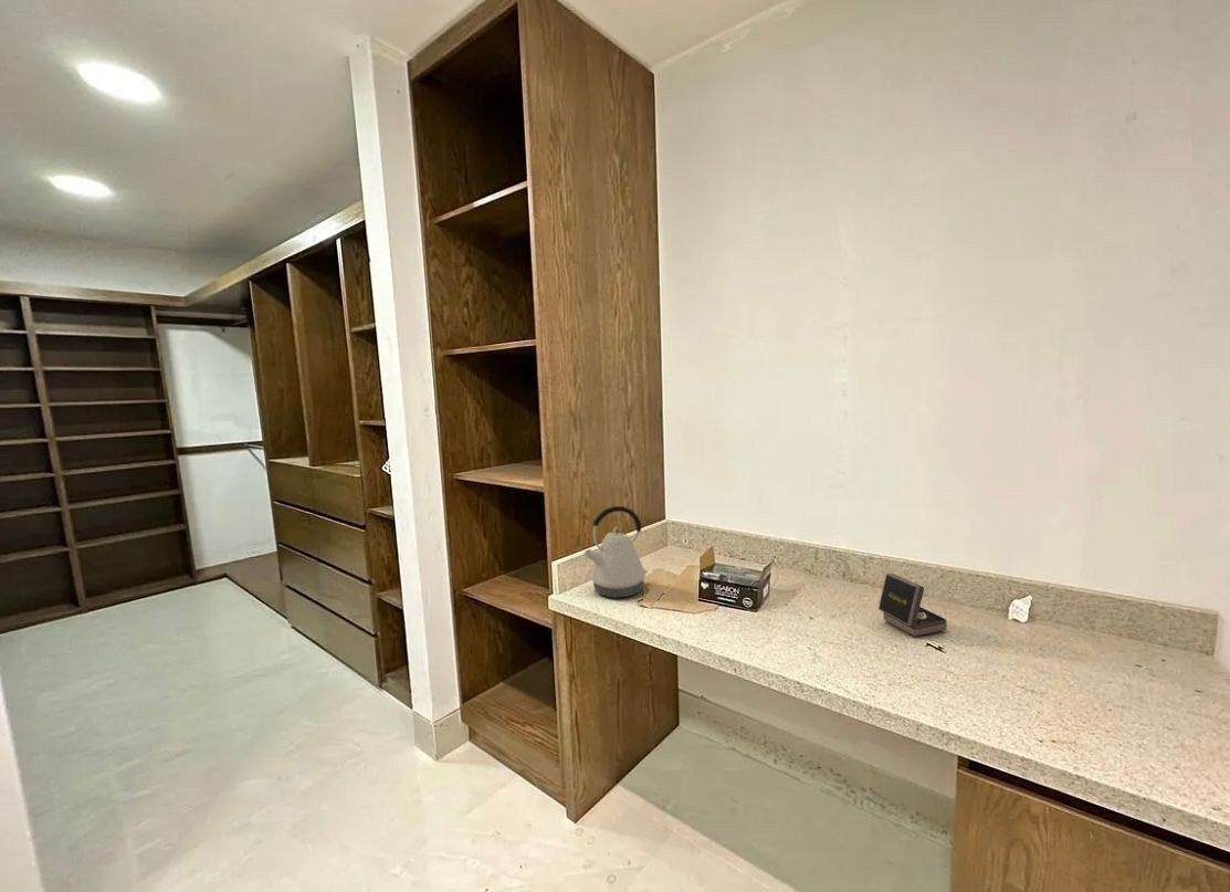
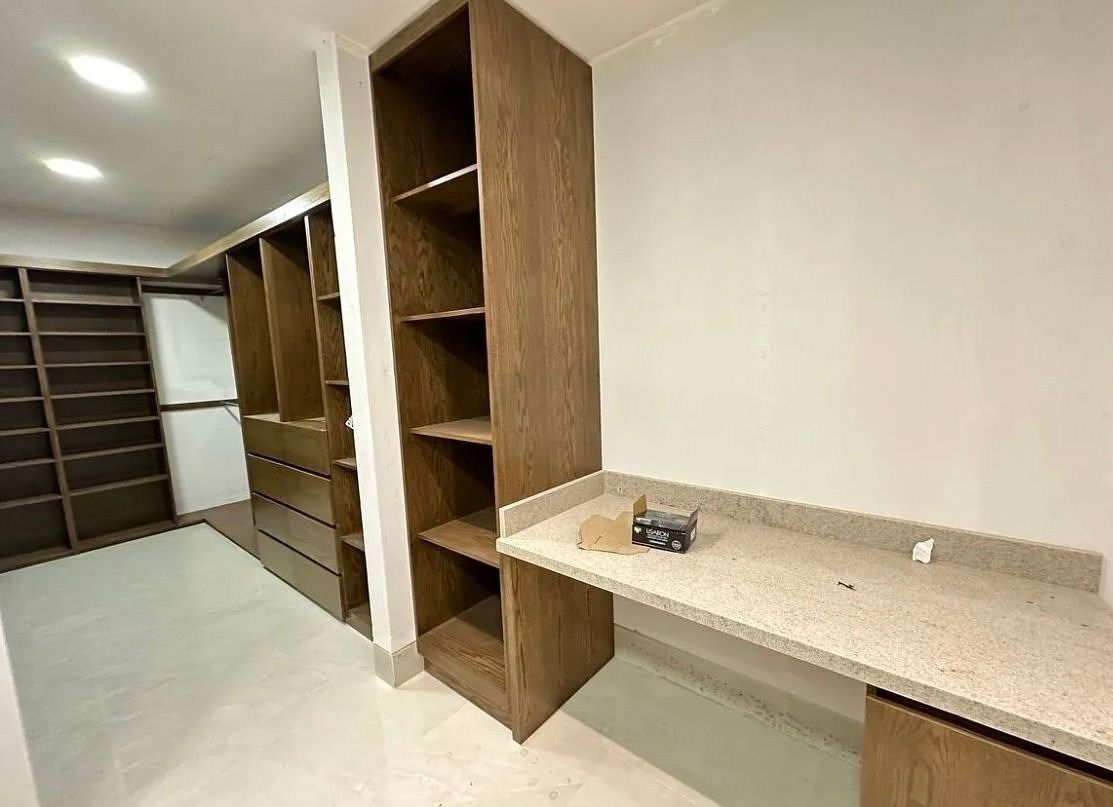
- jewelry box [877,573,948,637]
- kettle [582,505,649,599]
